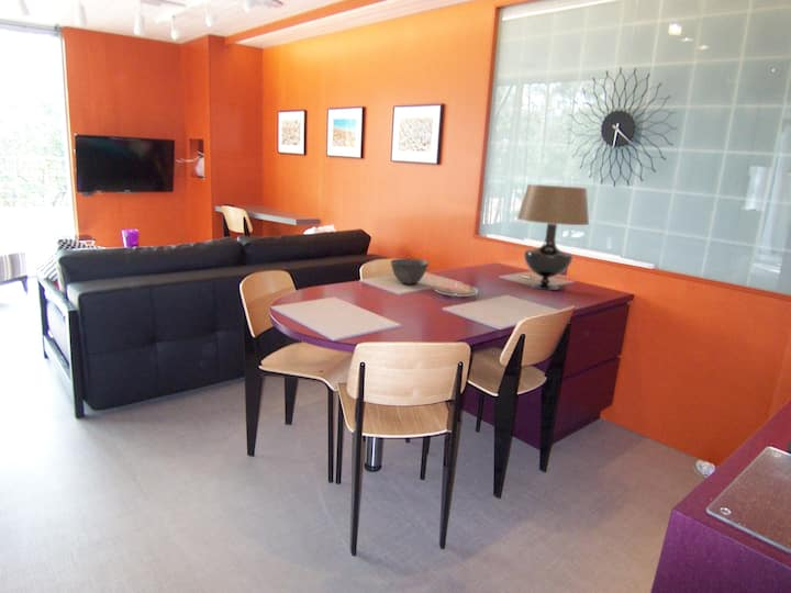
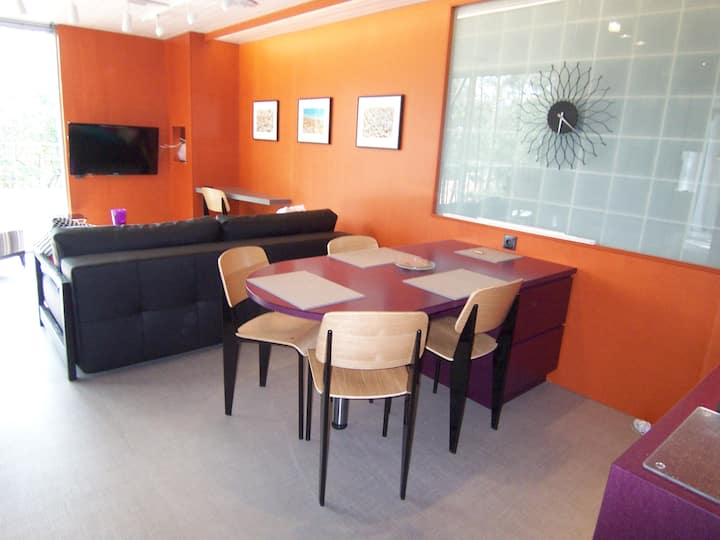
- table lamp [516,183,590,291]
- bowl [390,258,430,286]
